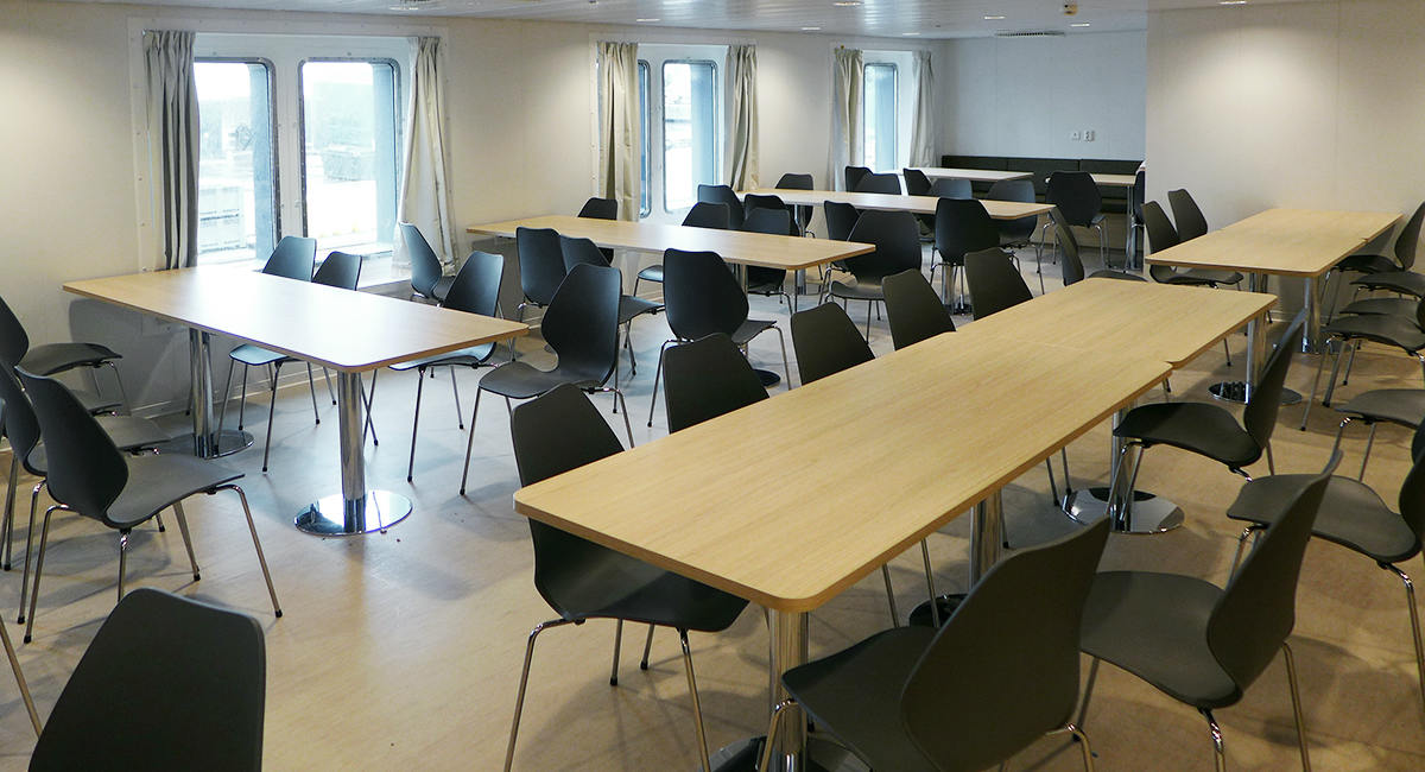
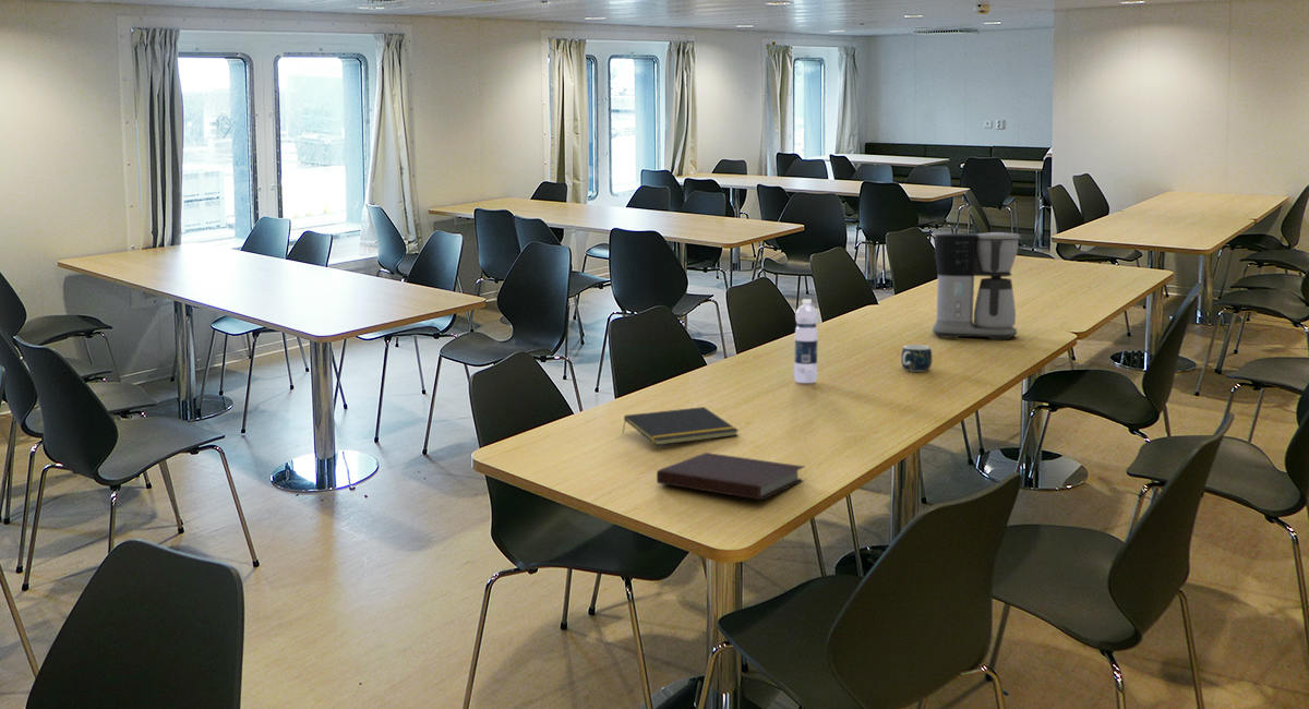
+ mug [900,344,933,373]
+ water bottle [793,298,819,384]
+ notepad [622,406,740,446]
+ notebook [656,452,805,501]
+ coffee maker [932,231,1021,340]
